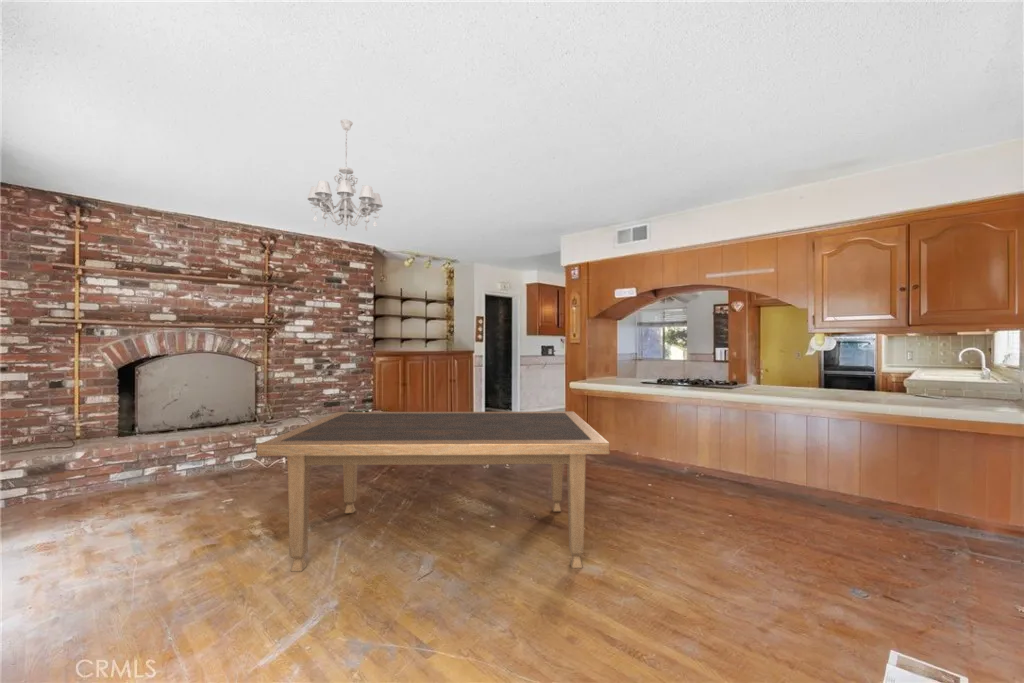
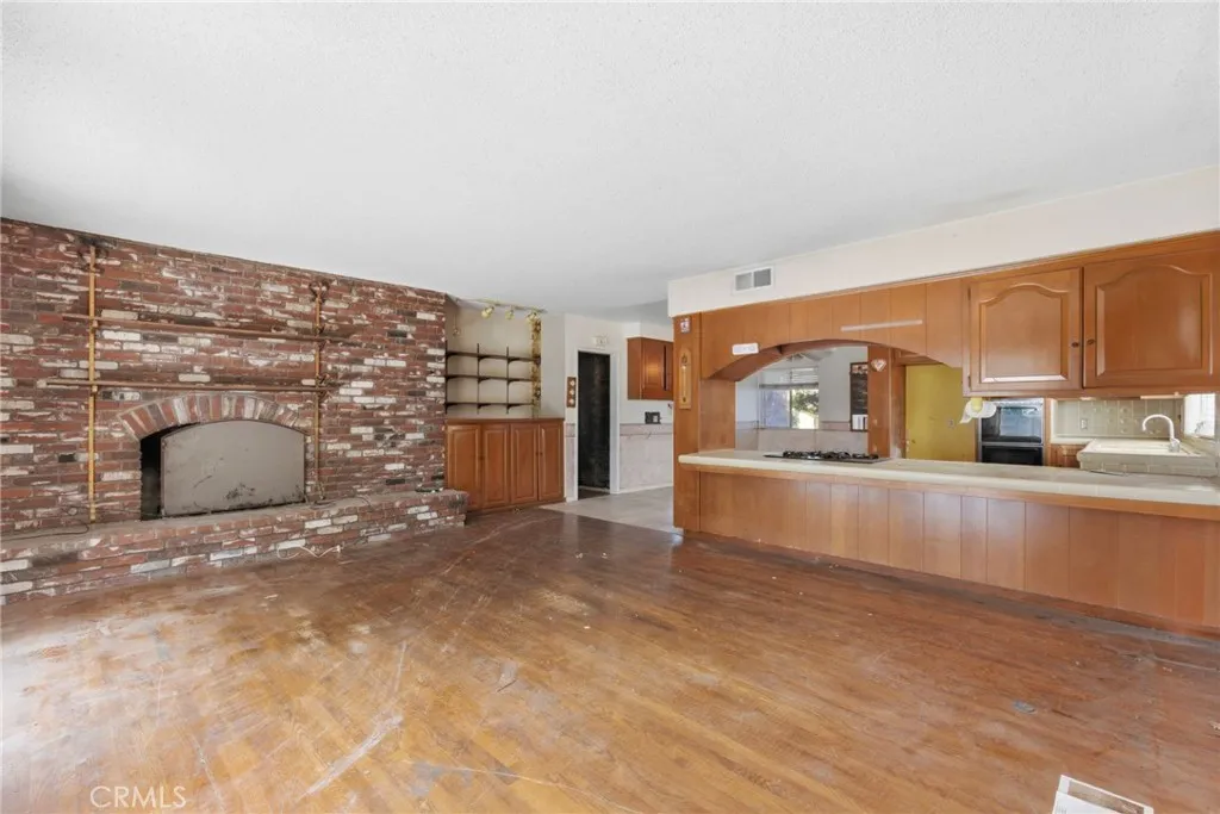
- chandelier [307,118,383,232]
- dining table [256,410,611,573]
